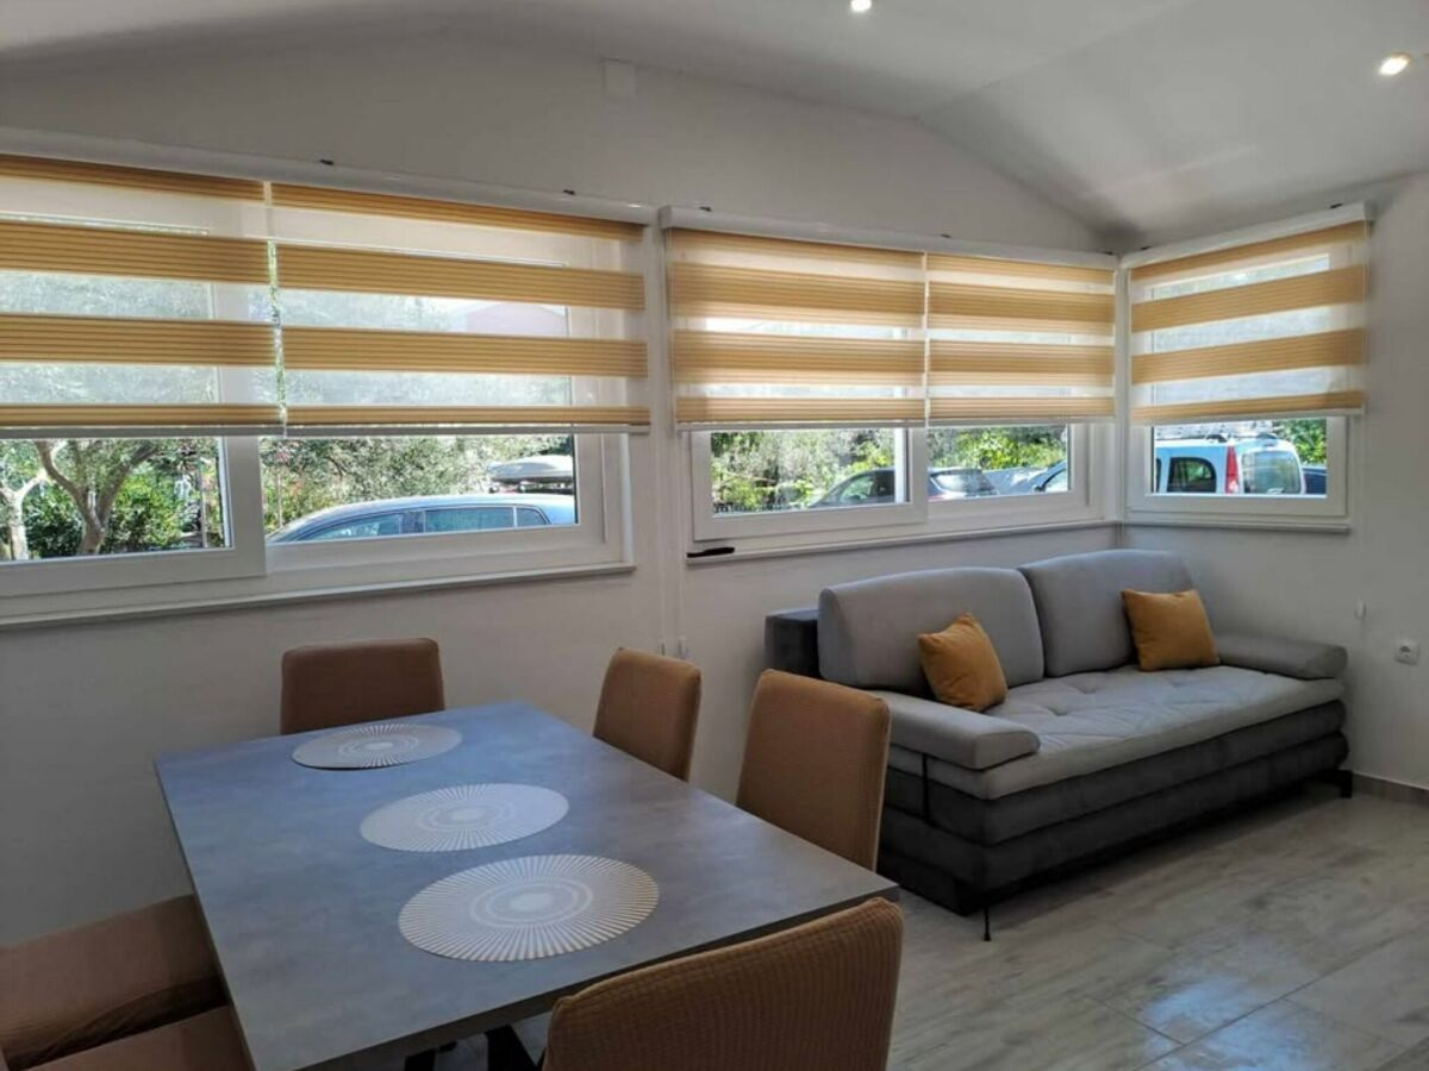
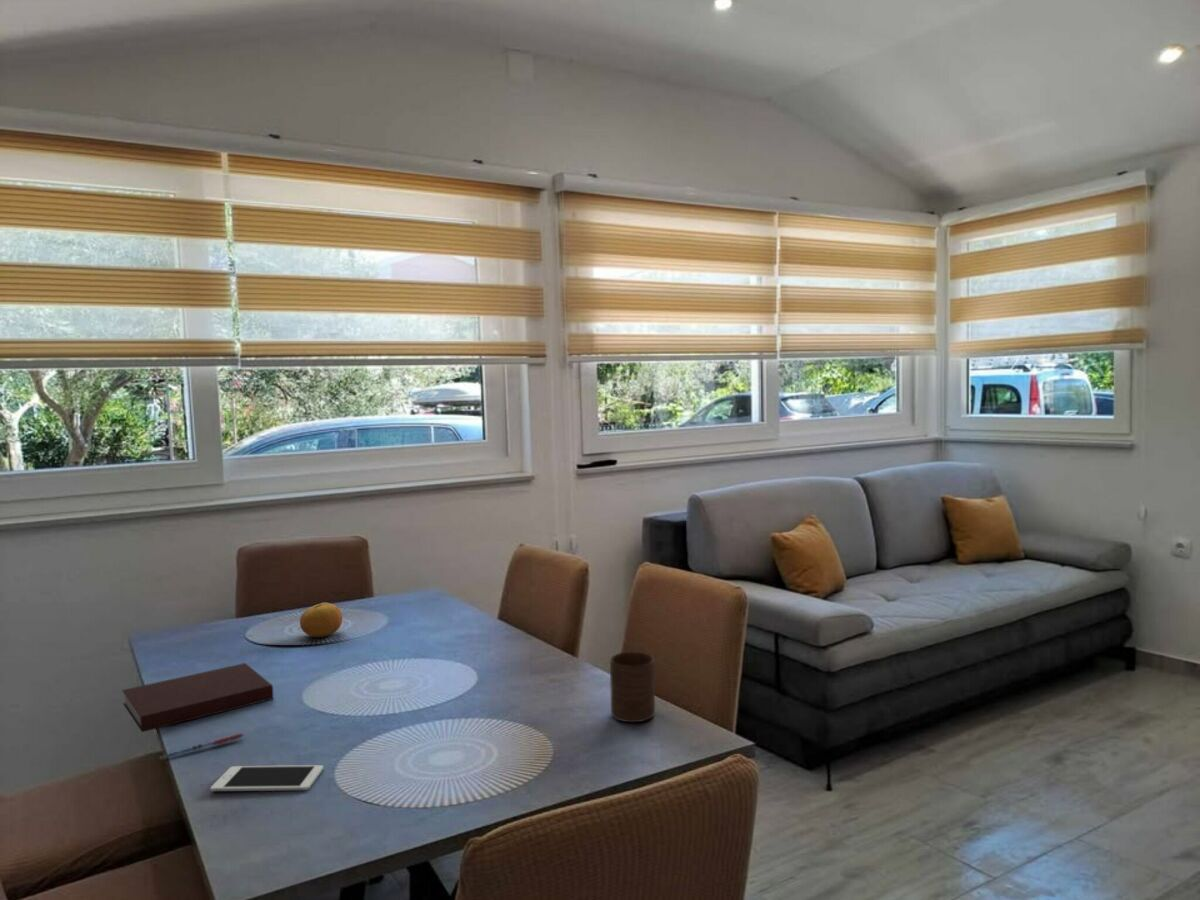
+ notebook [121,662,274,733]
+ cup [609,651,656,723]
+ fruit [299,602,343,638]
+ pen [158,732,244,761]
+ cell phone [209,764,324,792]
